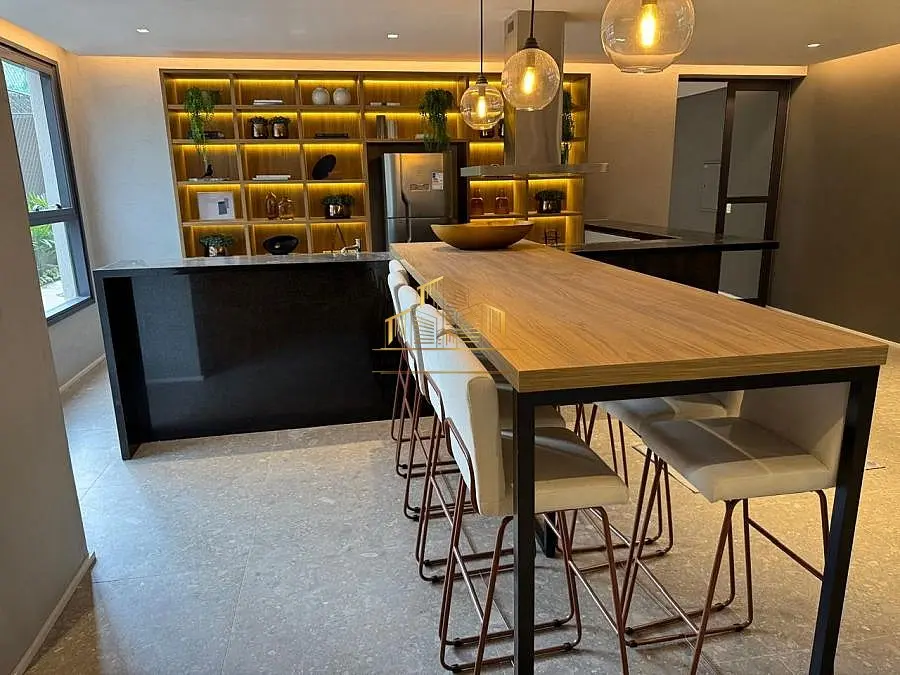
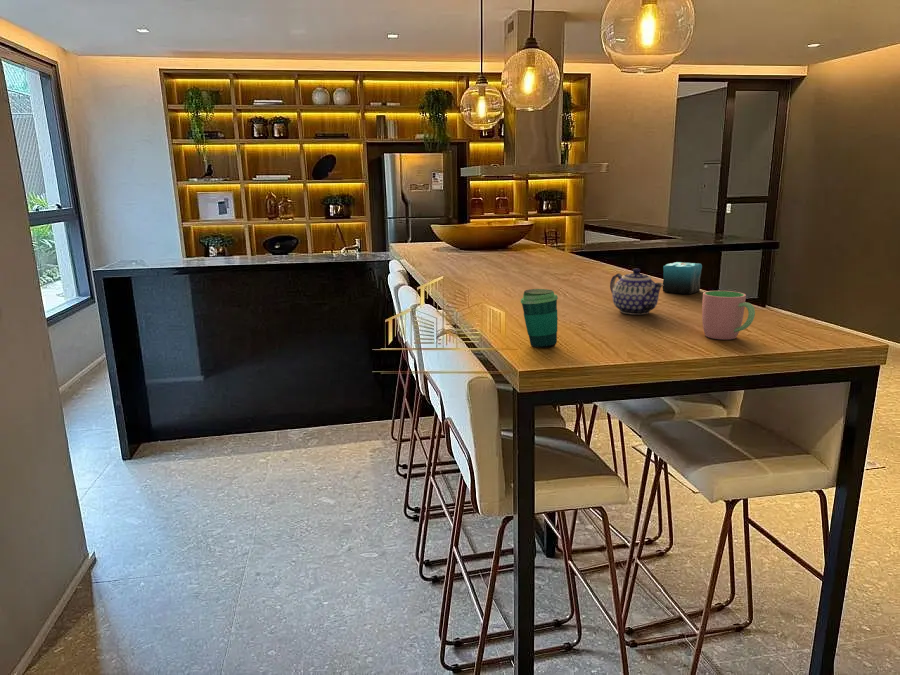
+ cup [520,288,559,349]
+ cup [701,290,756,340]
+ teapot [609,267,664,316]
+ candle [662,261,703,295]
